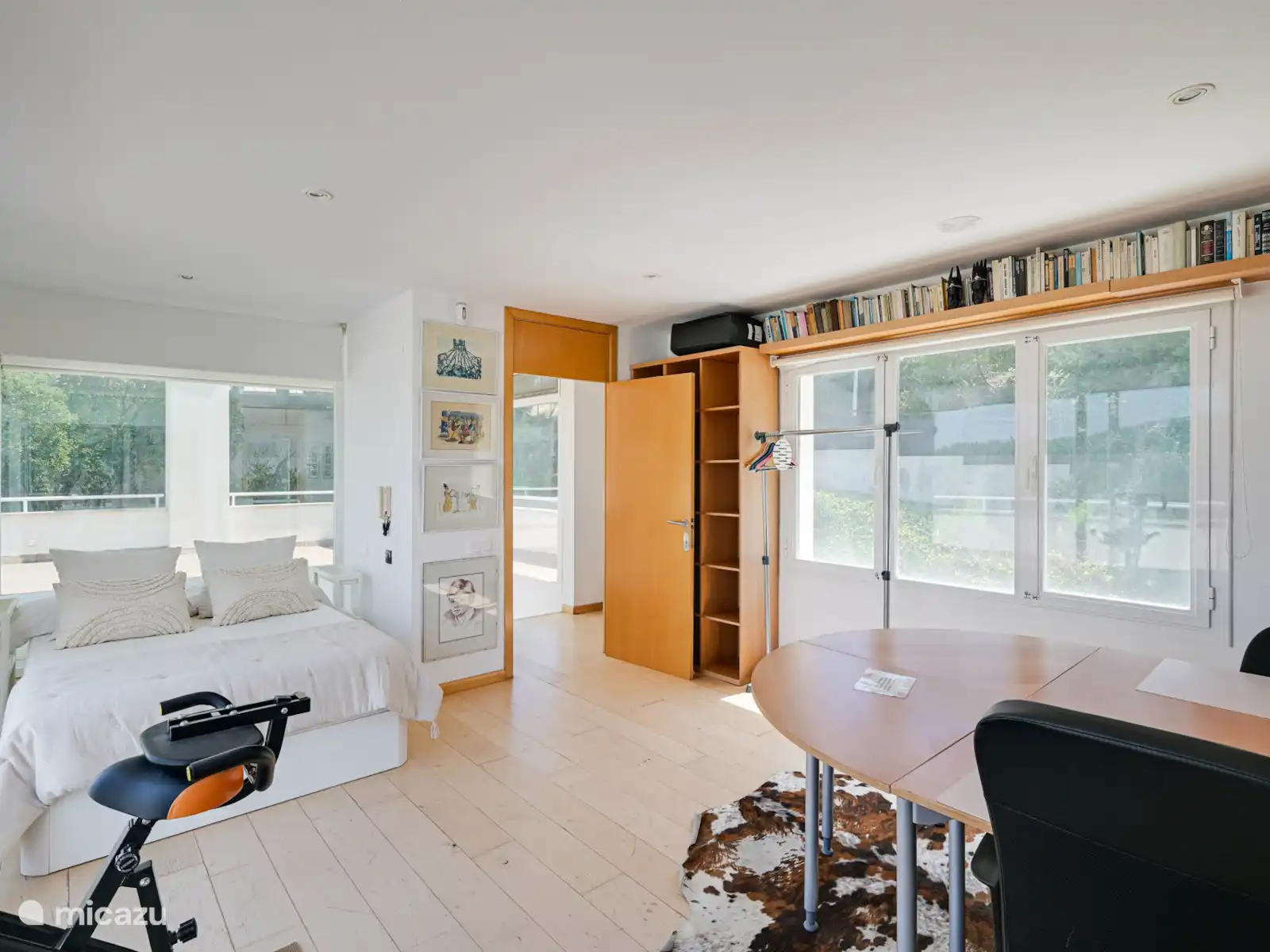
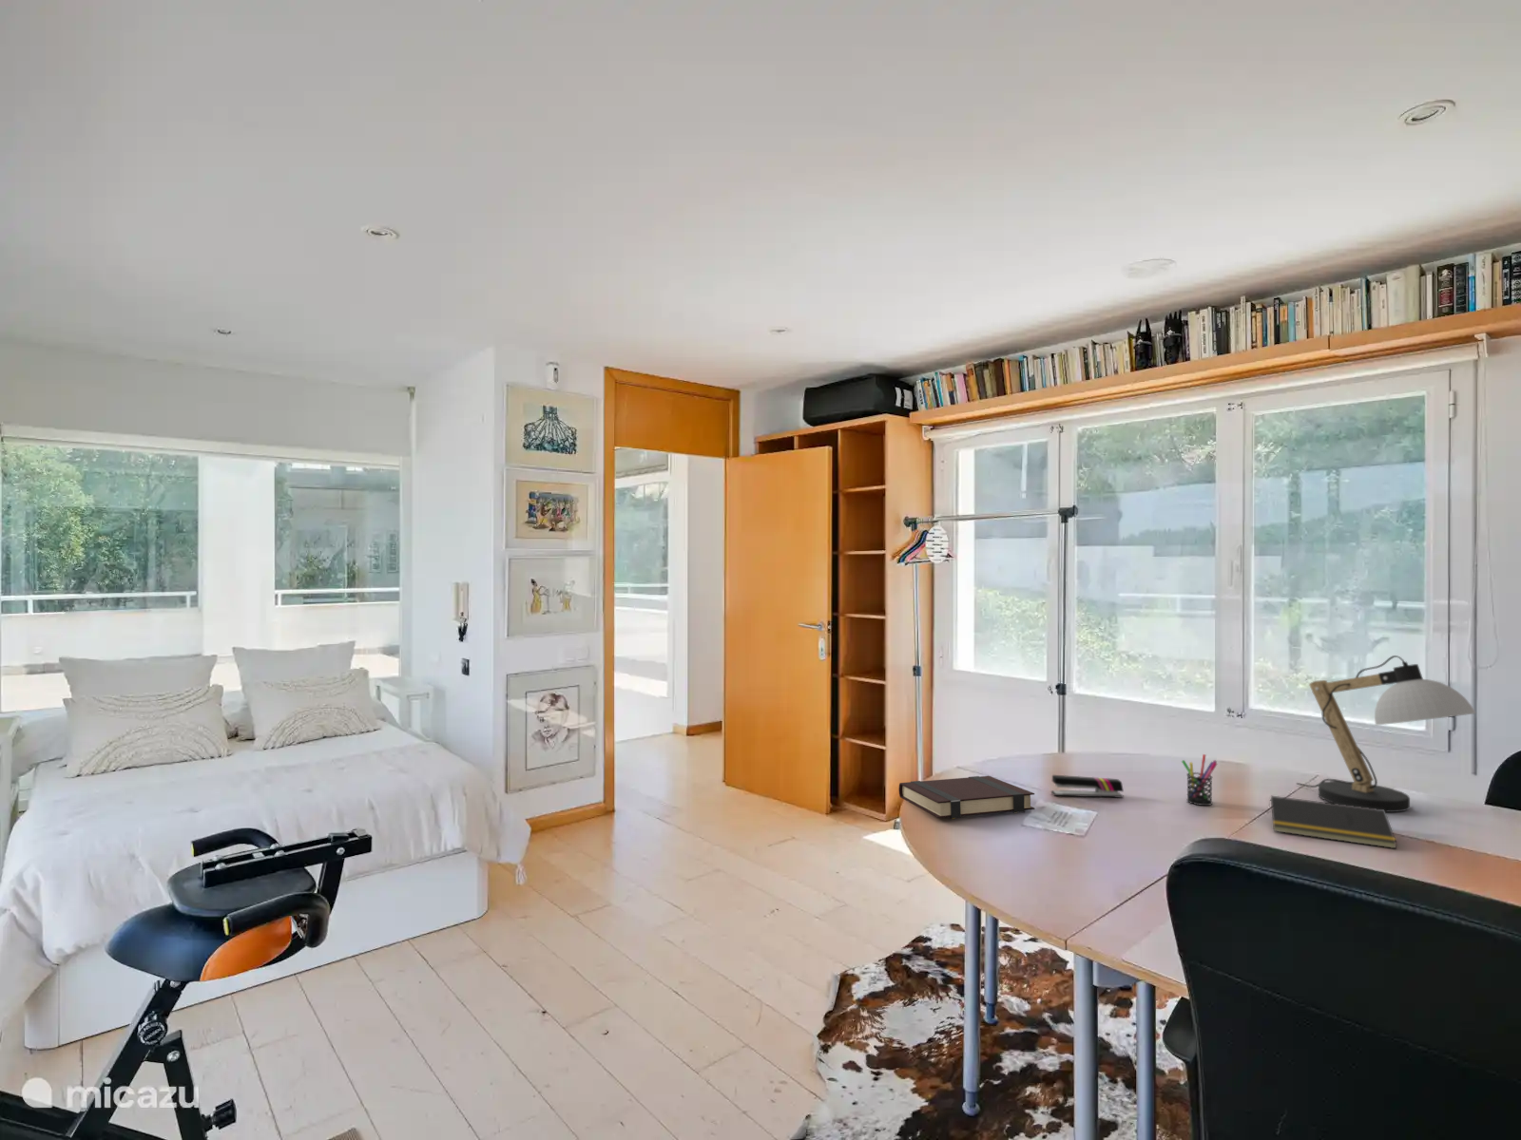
+ book [898,775,1036,820]
+ pen holder [1181,753,1218,807]
+ stapler [1050,775,1125,799]
+ notepad [1266,795,1398,849]
+ desk lamp [1296,655,1477,813]
